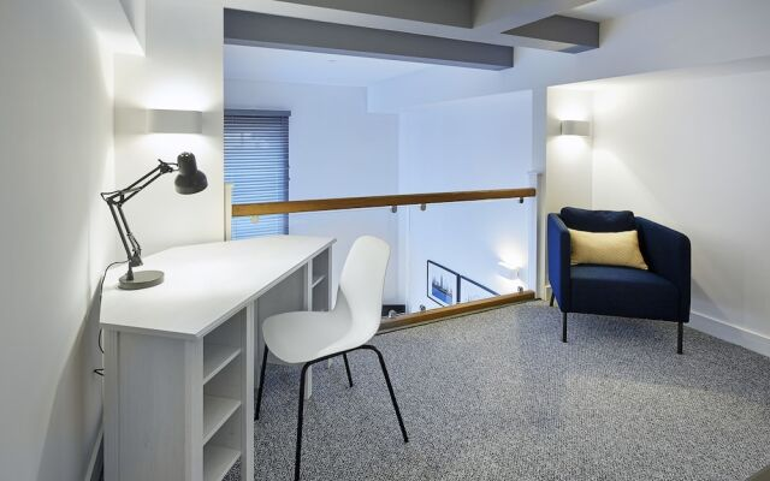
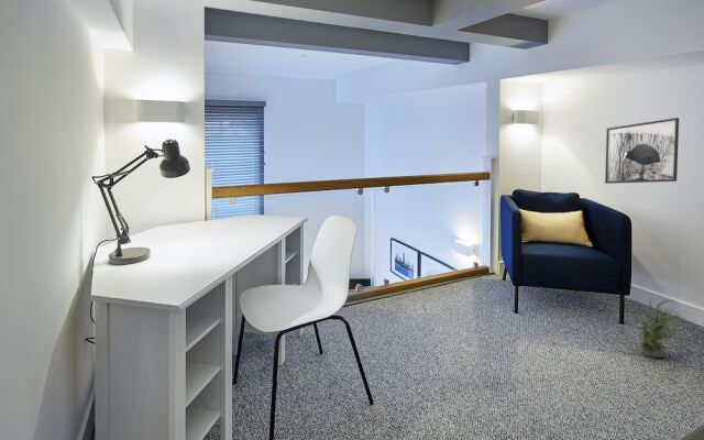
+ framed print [604,117,680,185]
+ potted plant [629,294,685,359]
